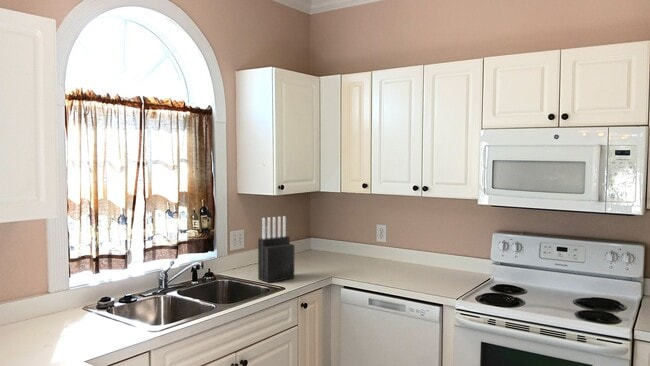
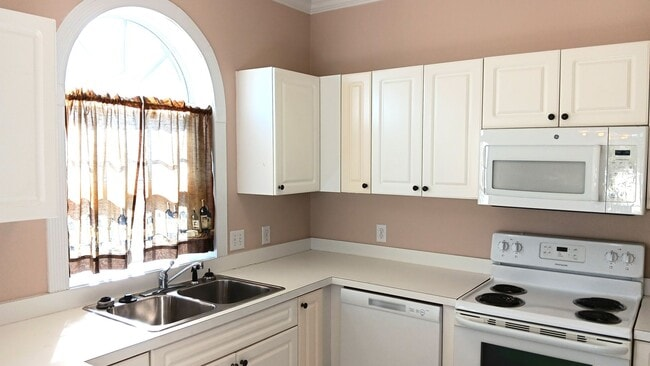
- knife block [257,215,295,284]
